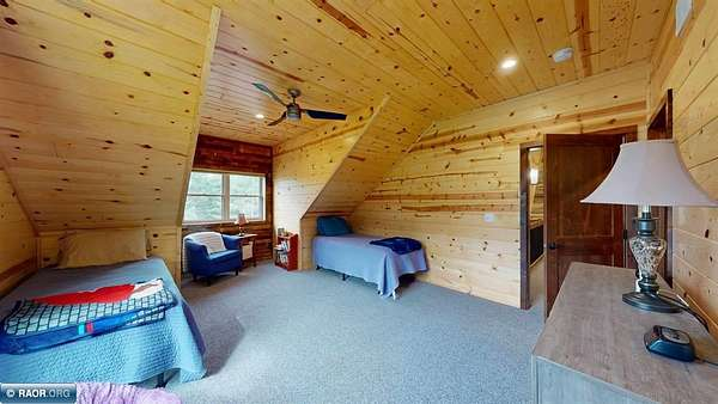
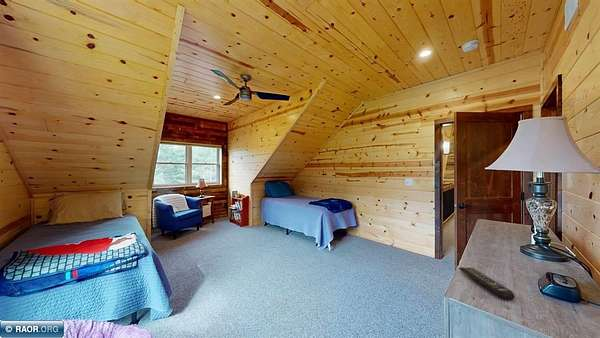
+ remote control [458,266,516,301]
